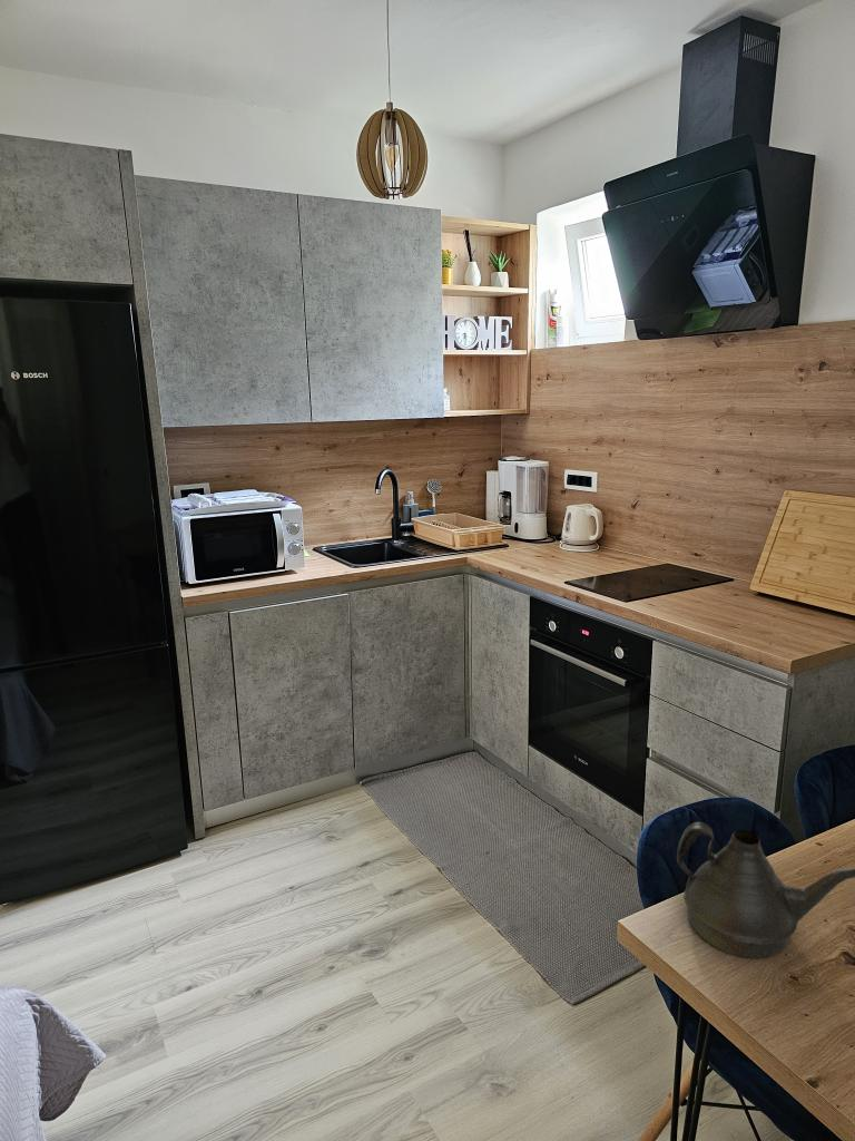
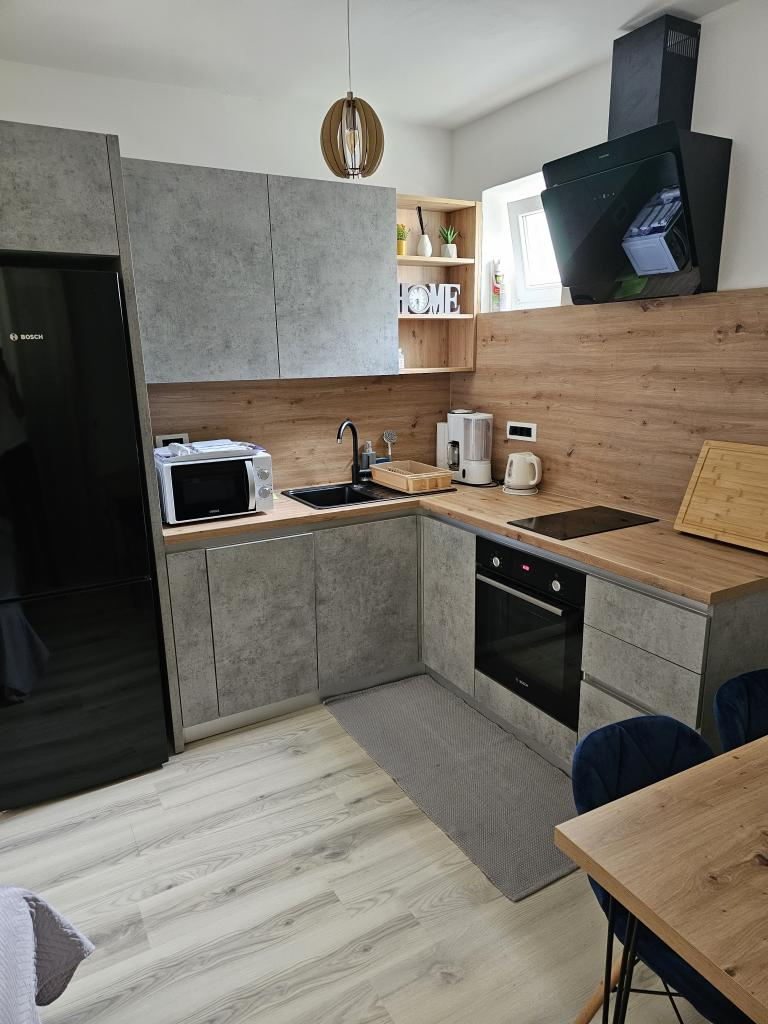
- teapot [676,821,855,959]
